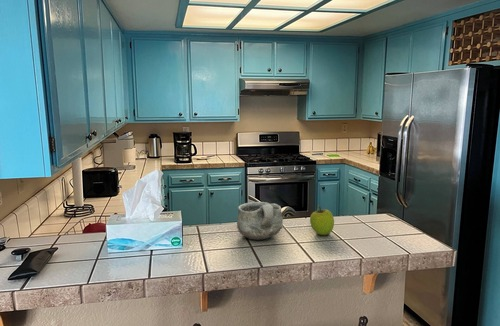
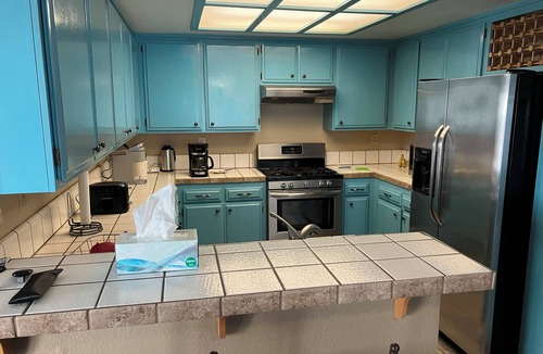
- bowl [236,201,284,241]
- fruit [309,204,335,236]
